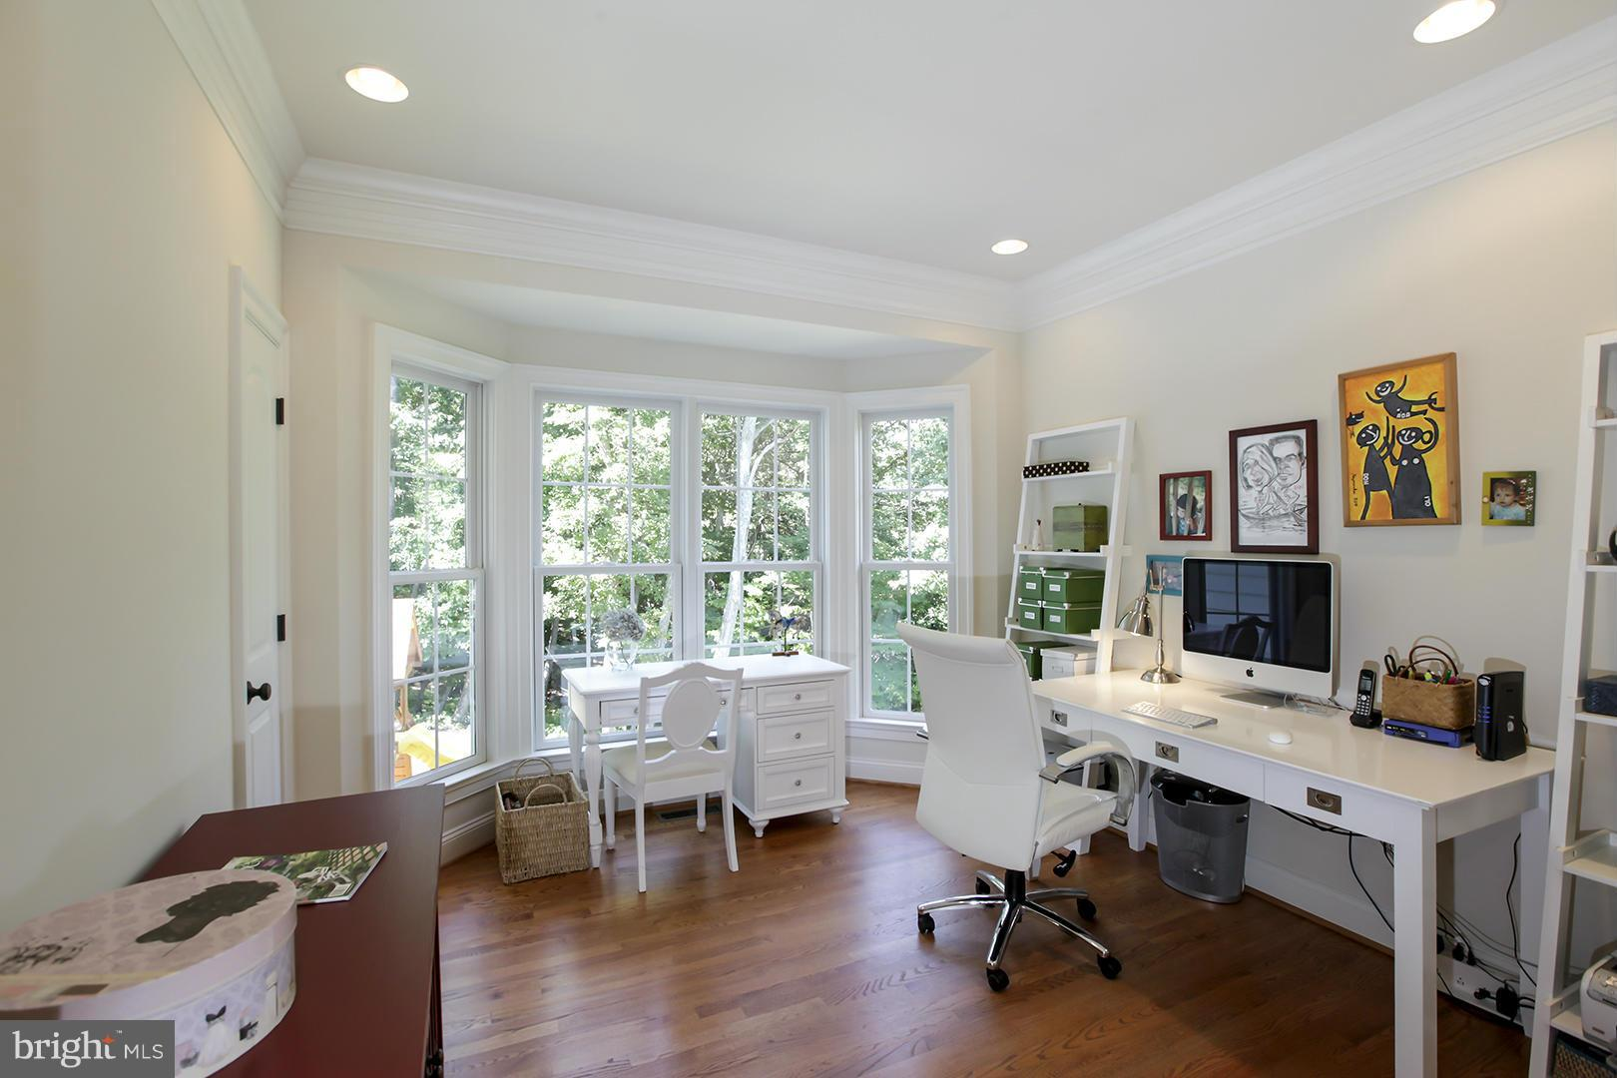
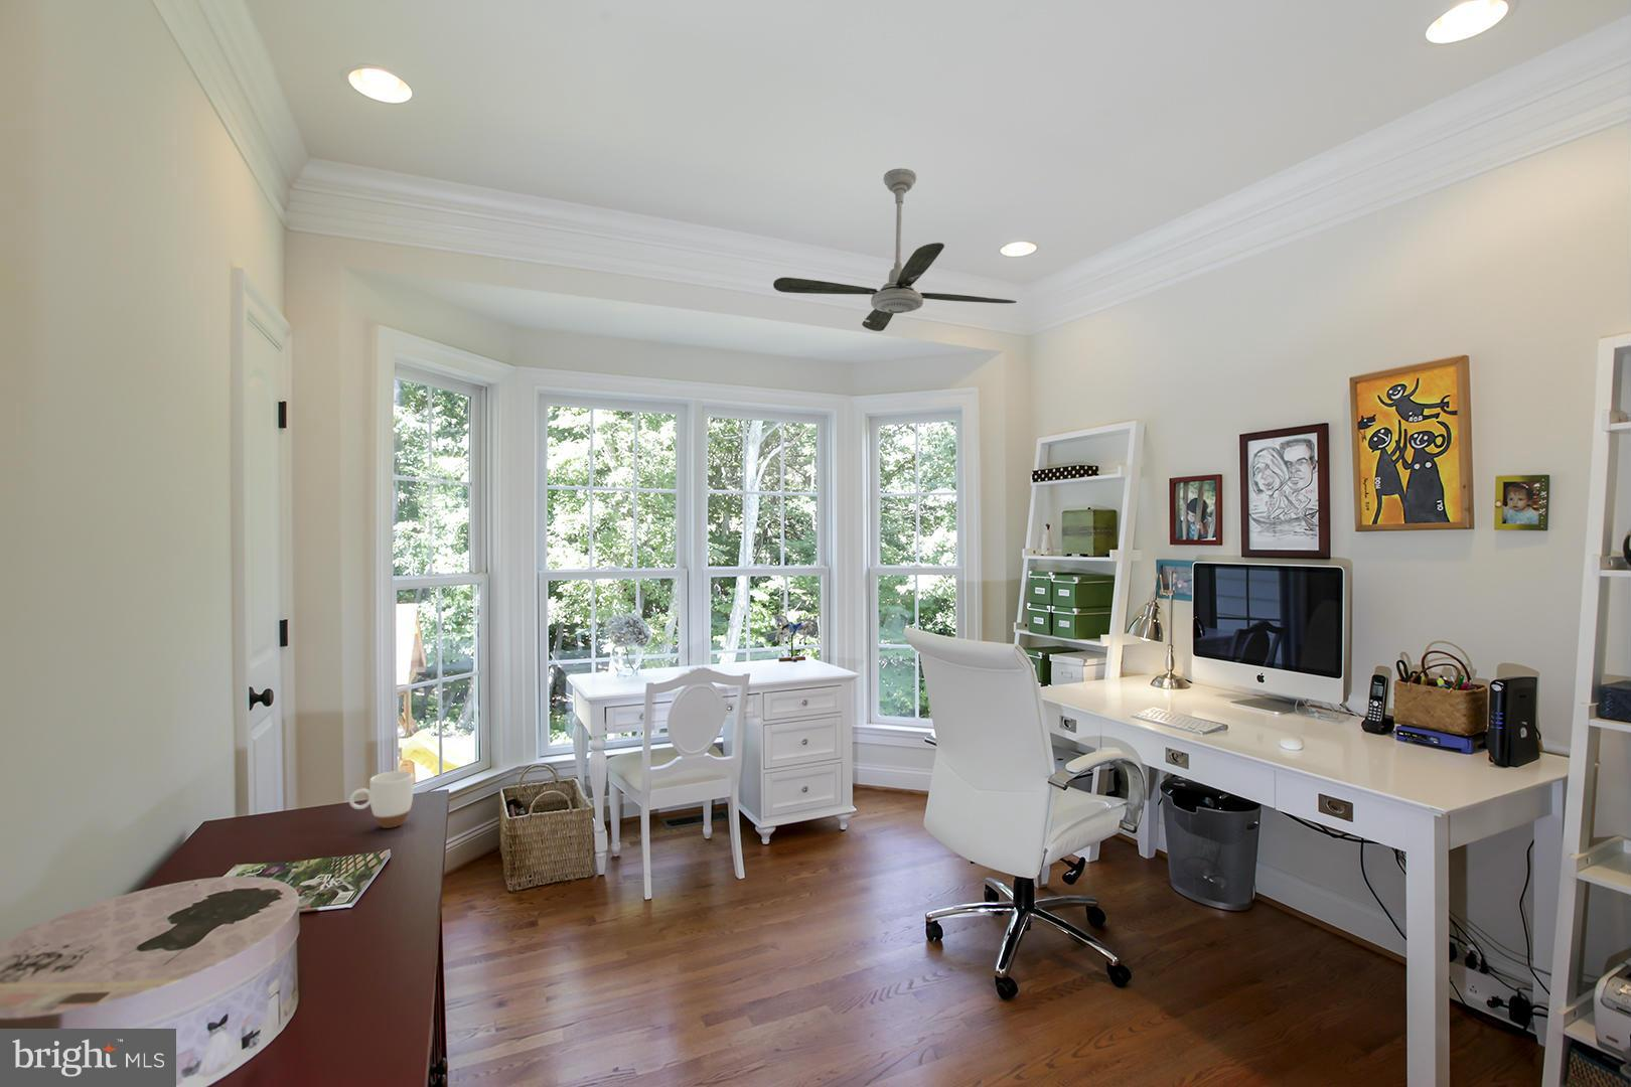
+ mug [348,770,415,830]
+ ceiling fan [772,167,1018,332]
